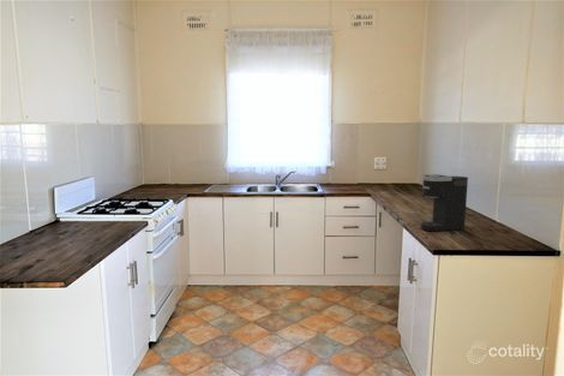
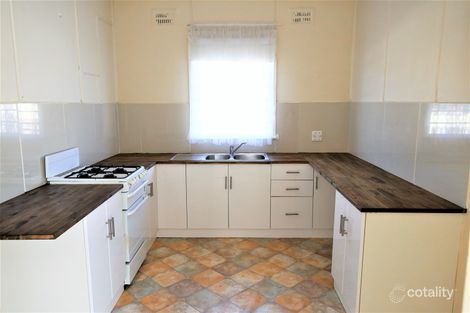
- coffee maker [420,173,469,232]
